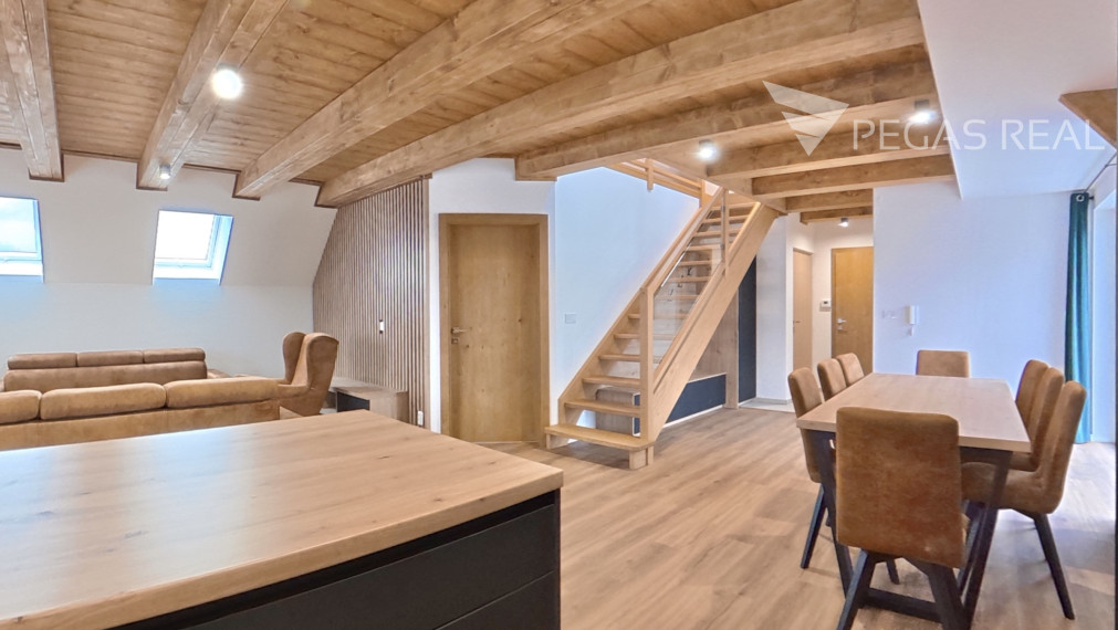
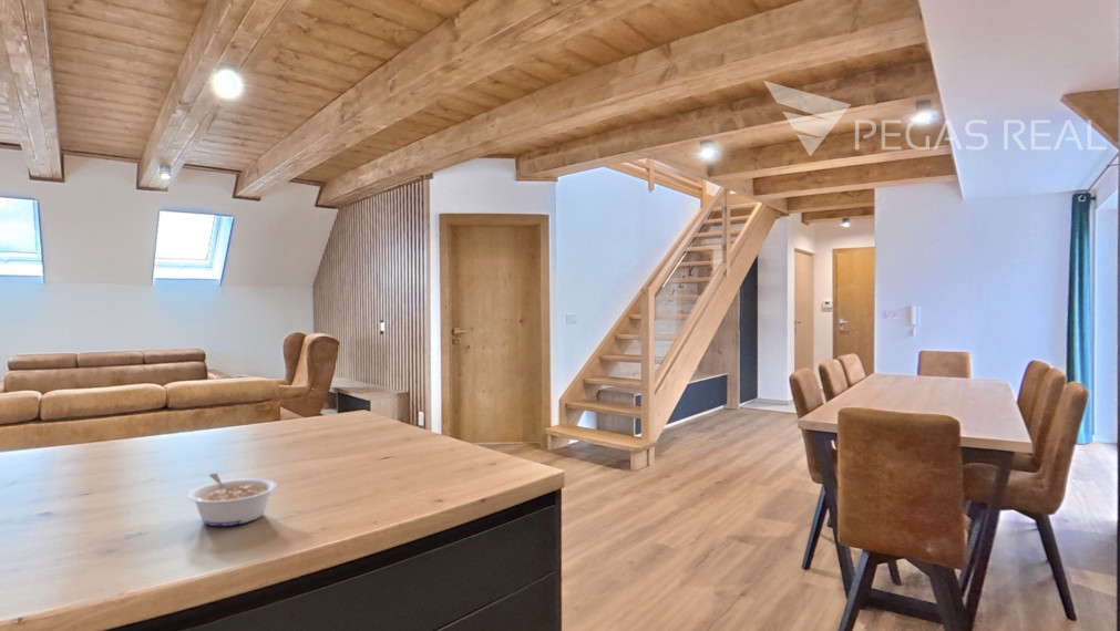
+ legume [186,472,278,527]
